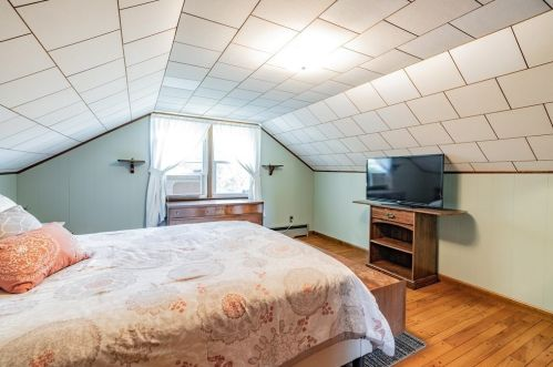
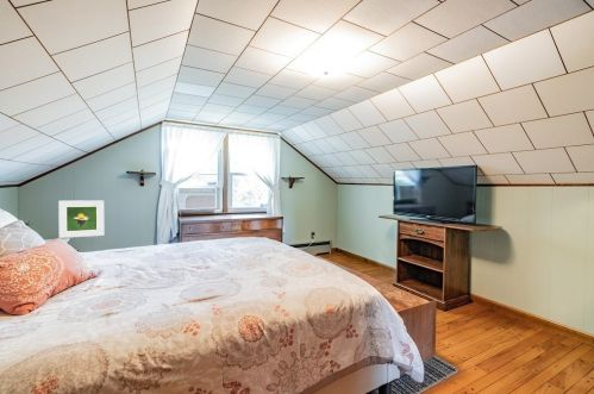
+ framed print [57,199,105,239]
